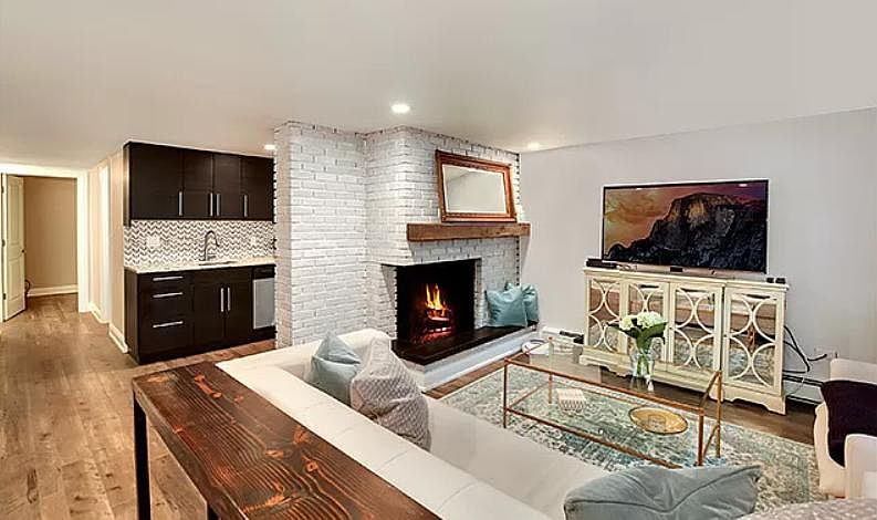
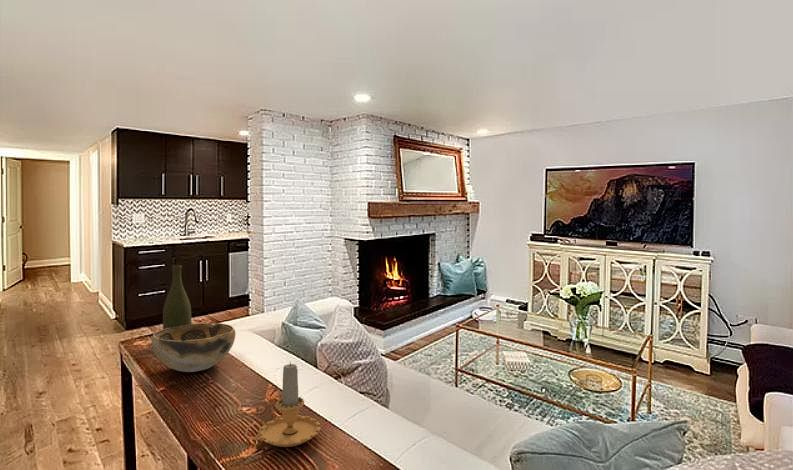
+ decorative bowl [151,322,236,373]
+ candle [245,362,322,448]
+ bottle [162,264,192,330]
